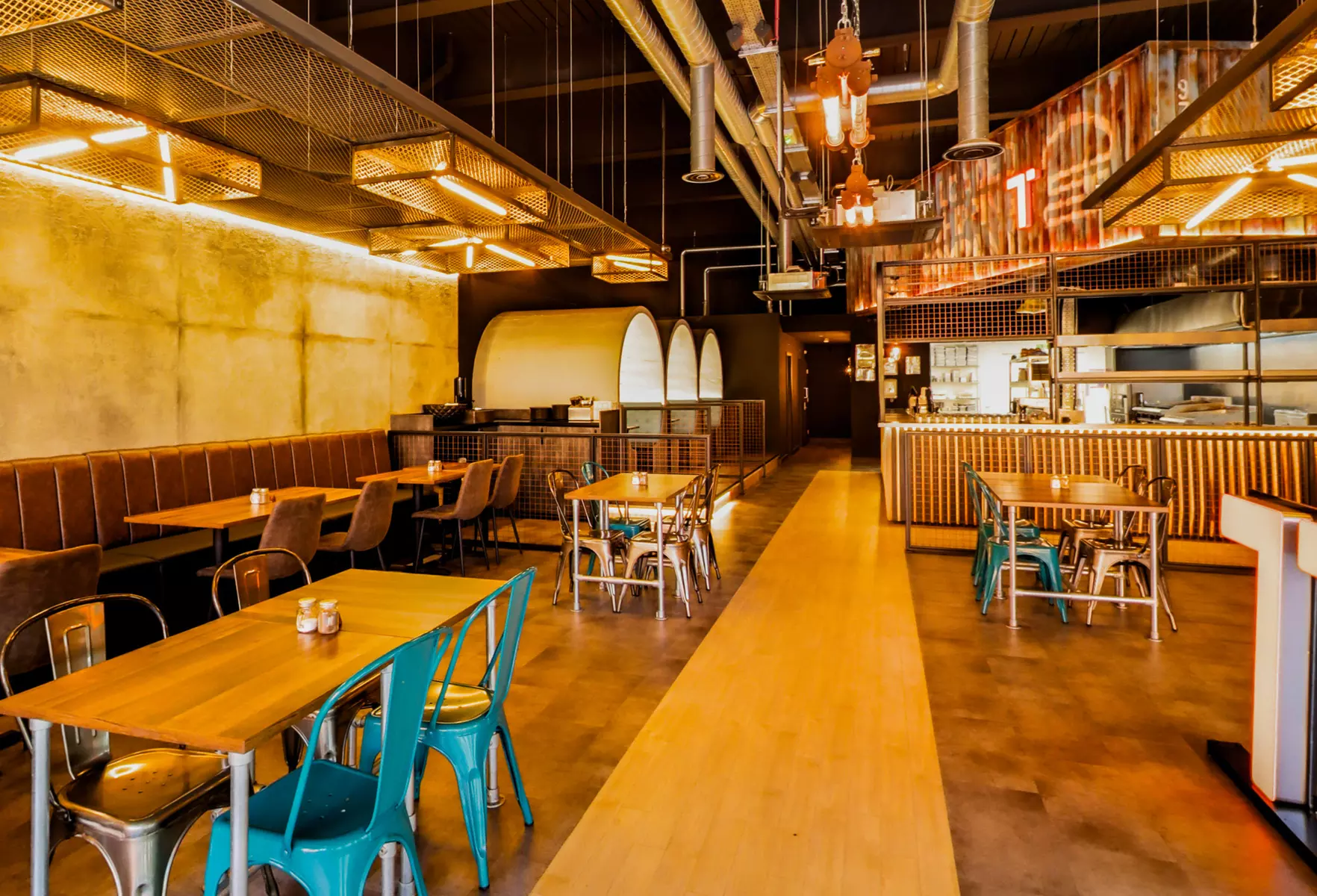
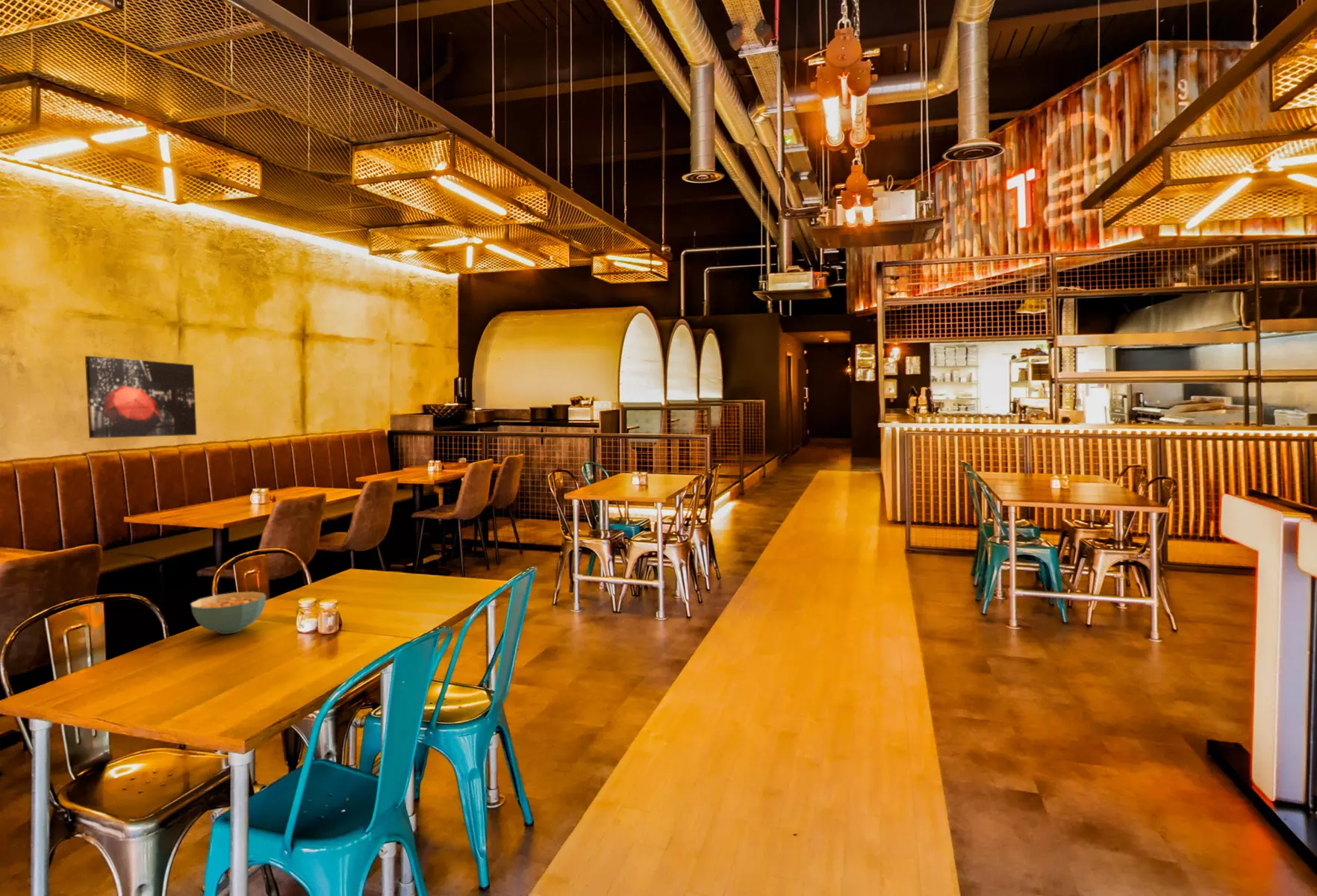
+ wall art [84,355,197,439]
+ cereal bowl [190,591,267,635]
